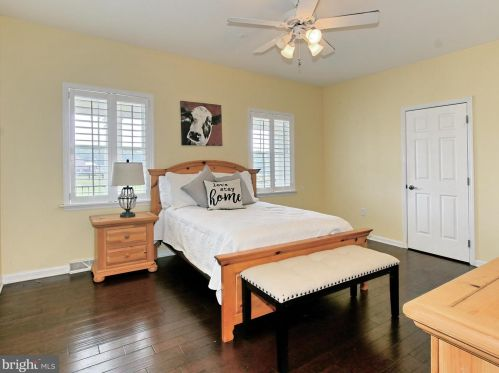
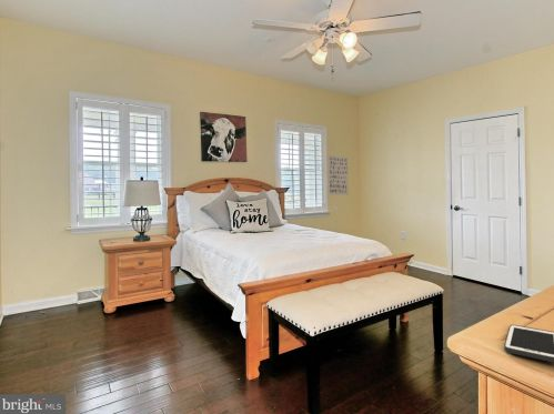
+ cell phone [503,324,554,364]
+ wall art [328,154,349,195]
